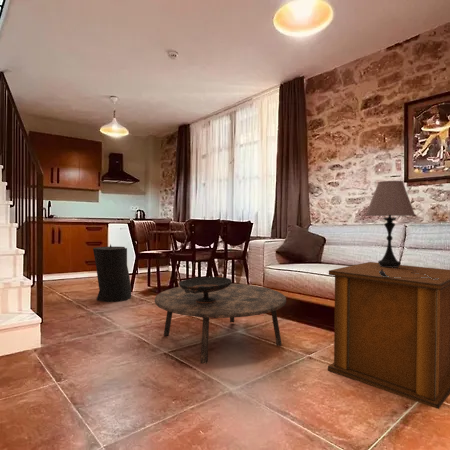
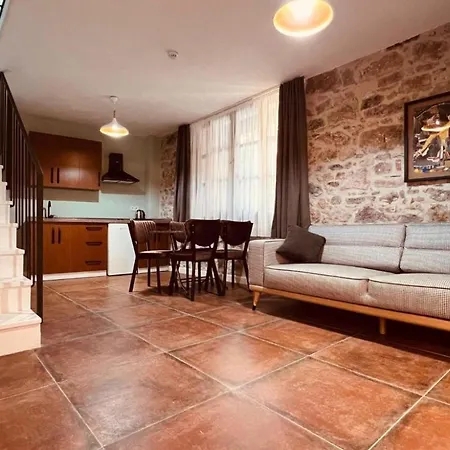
- trash can [92,243,132,303]
- coffee table [154,282,287,365]
- side table [327,261,450,410]
- table lamp [365,180,439,280]
- decorative bowl [178,275,233,303]
